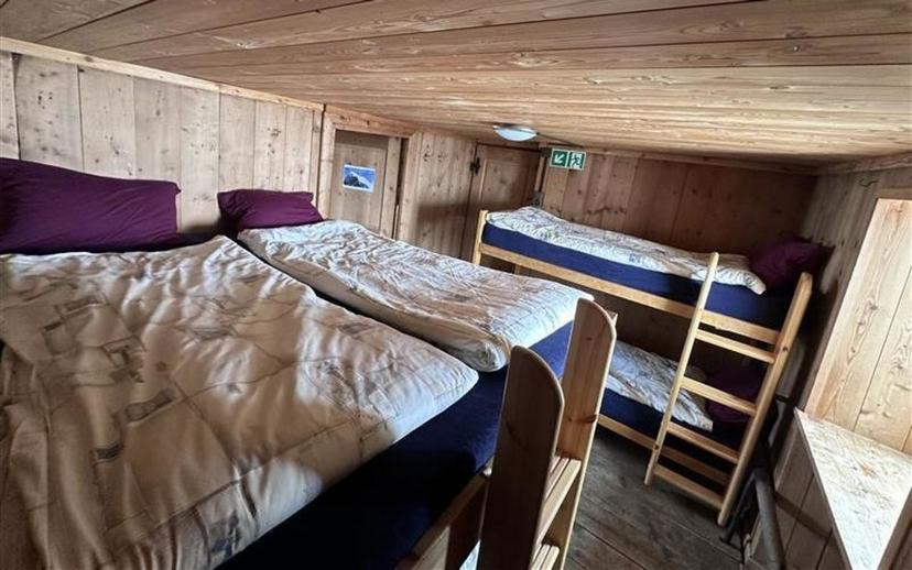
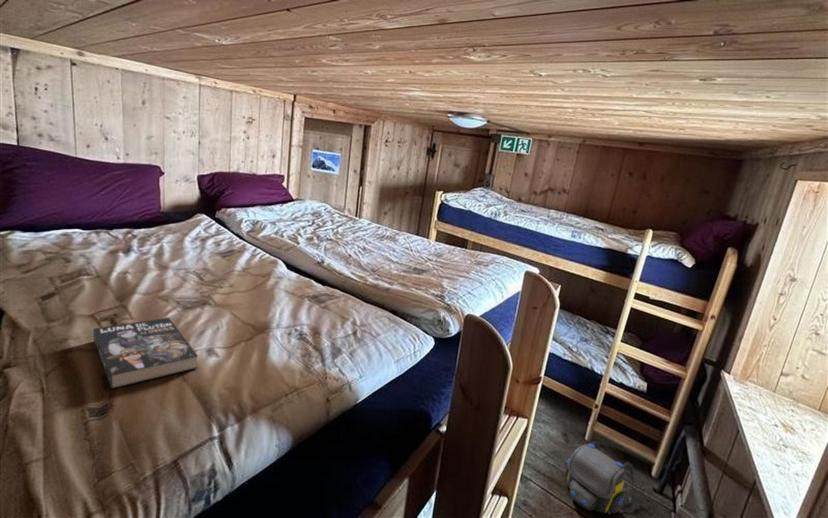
+ shoulder bag [563,440,636,516]
+ book [92,317,199,390]
